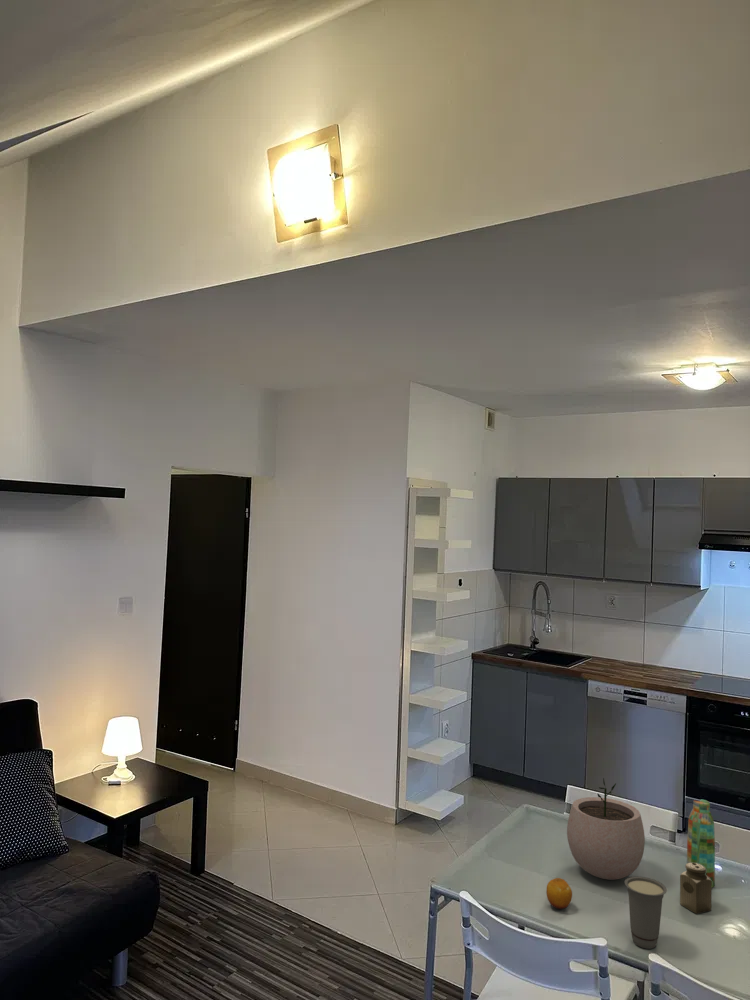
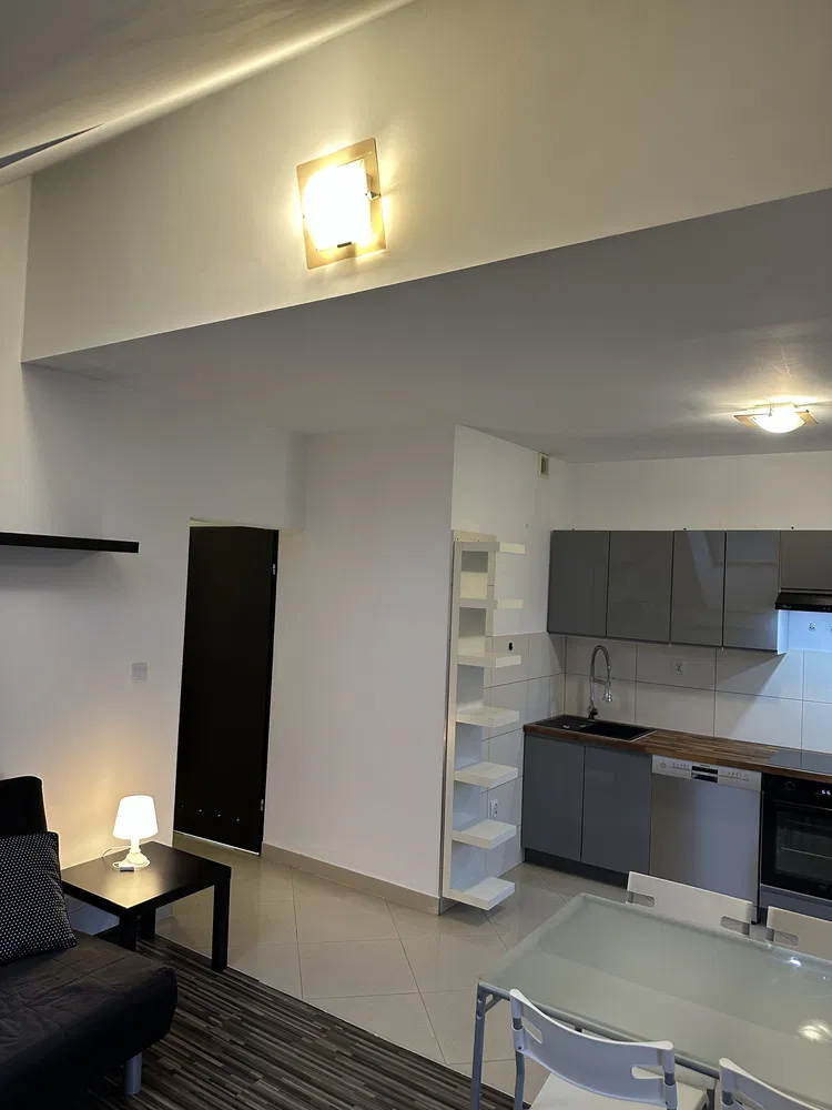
- cup [624,875,668,950]
- water bottle [686,798,716,888]
- plant pot [566,777,646,881]
- fruit [545,877,573,911]
- salt shaker [679,863,713,915]
